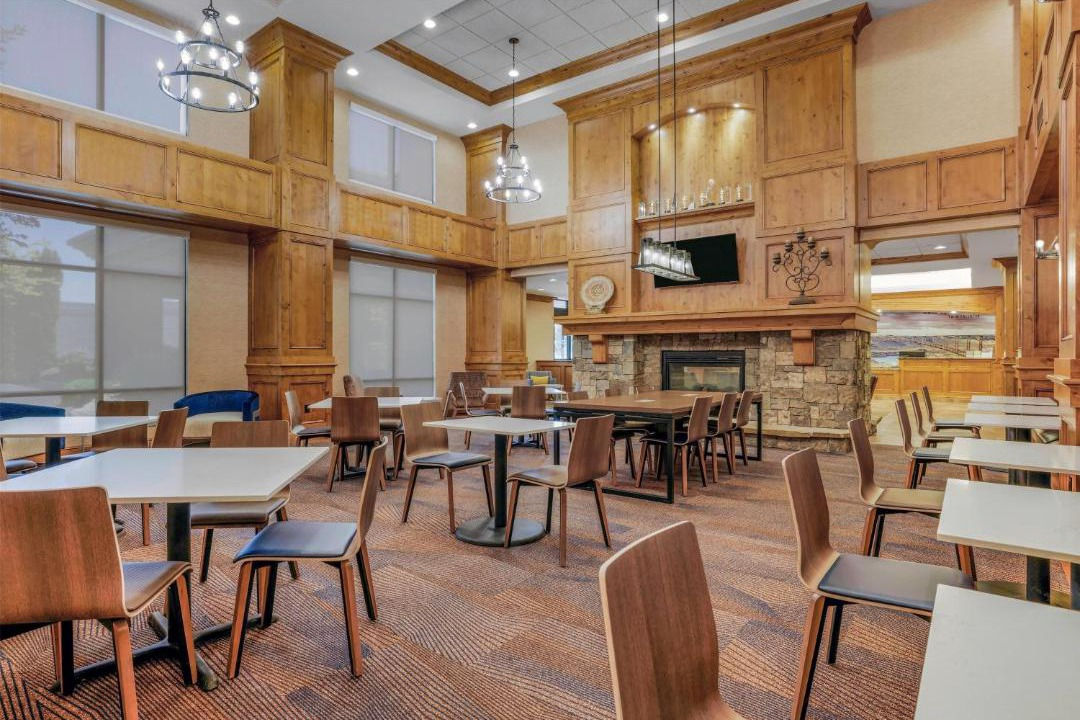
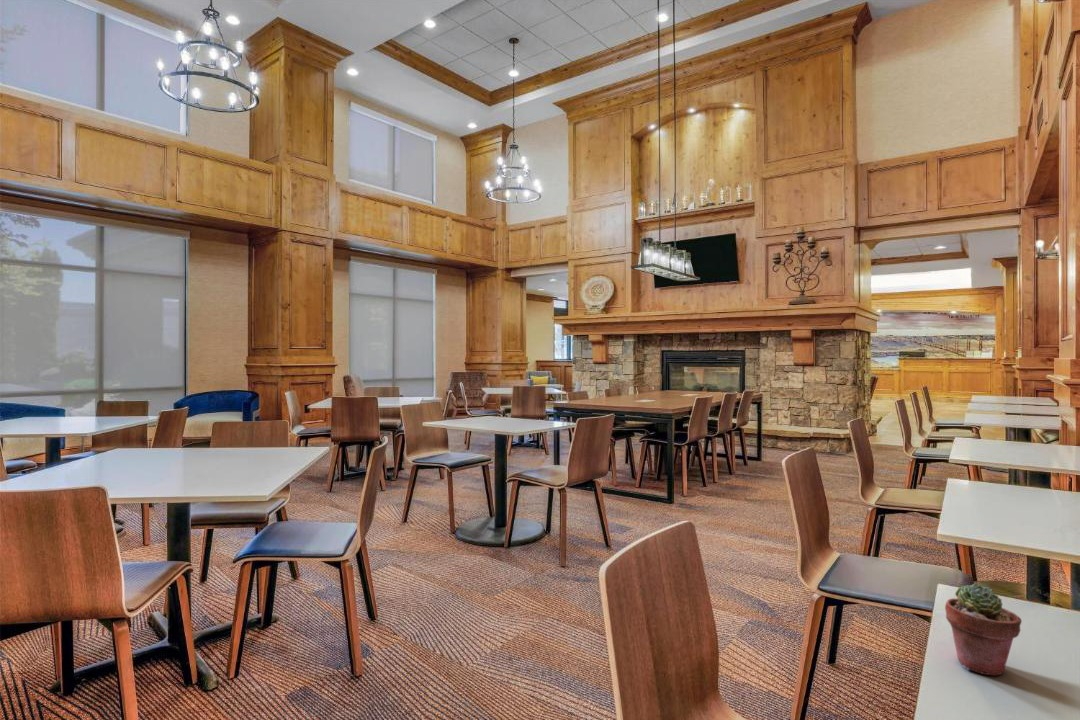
+ potted succulent [944,582,1023,676]
